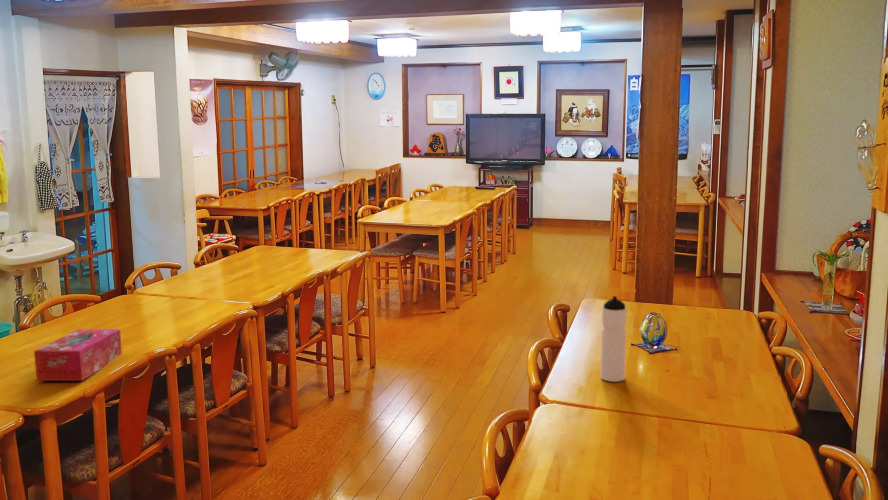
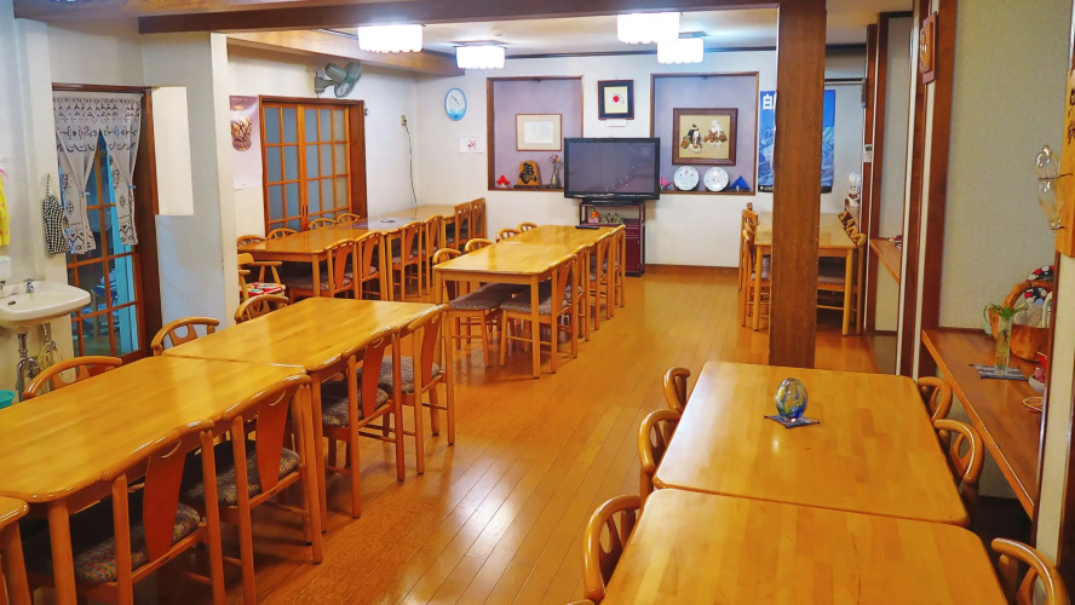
- water bottle [600,295,628,383]
- tissue box [33,328,123,382]
